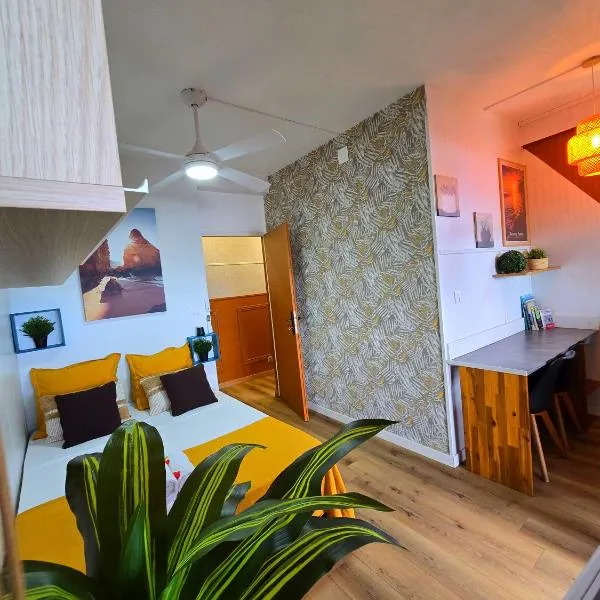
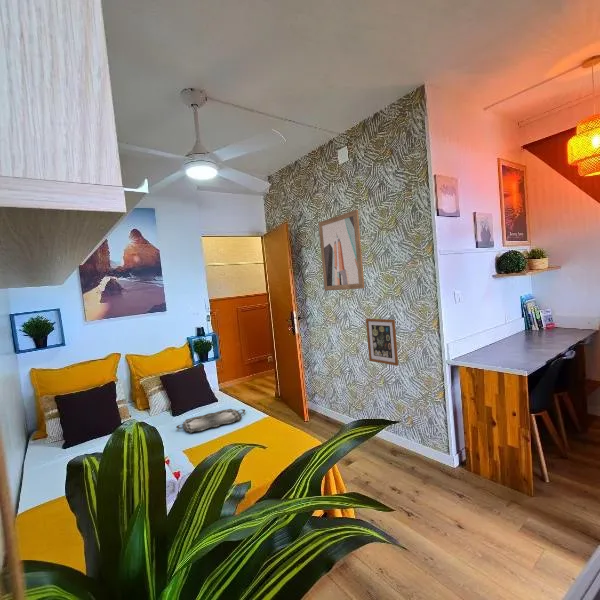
+ wall art [318,209,365,292]
+ wall art [365,318,399,367]
+ serving tray [175,408,246,433]
